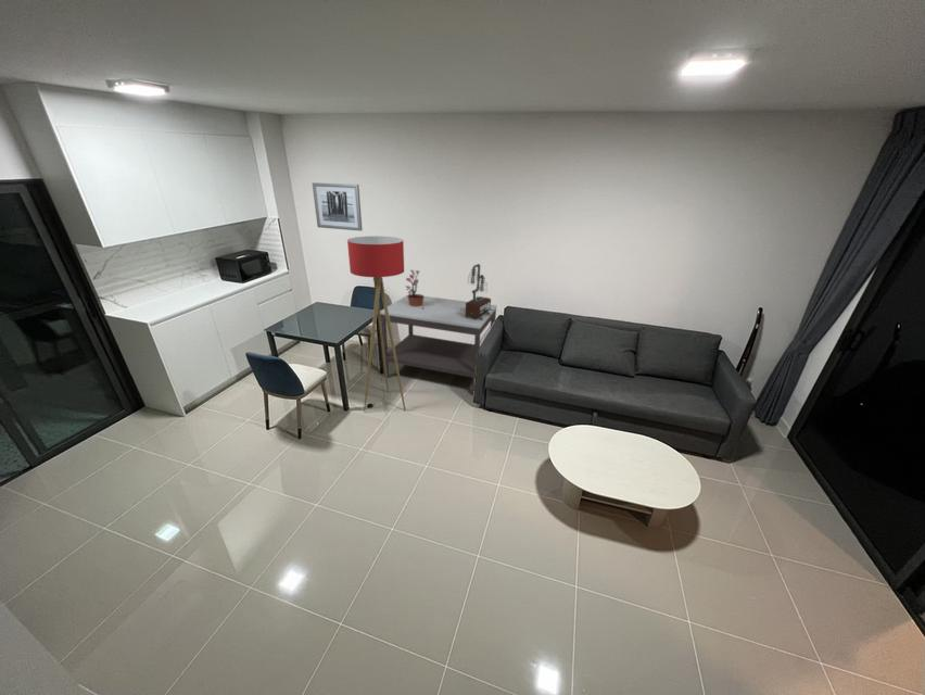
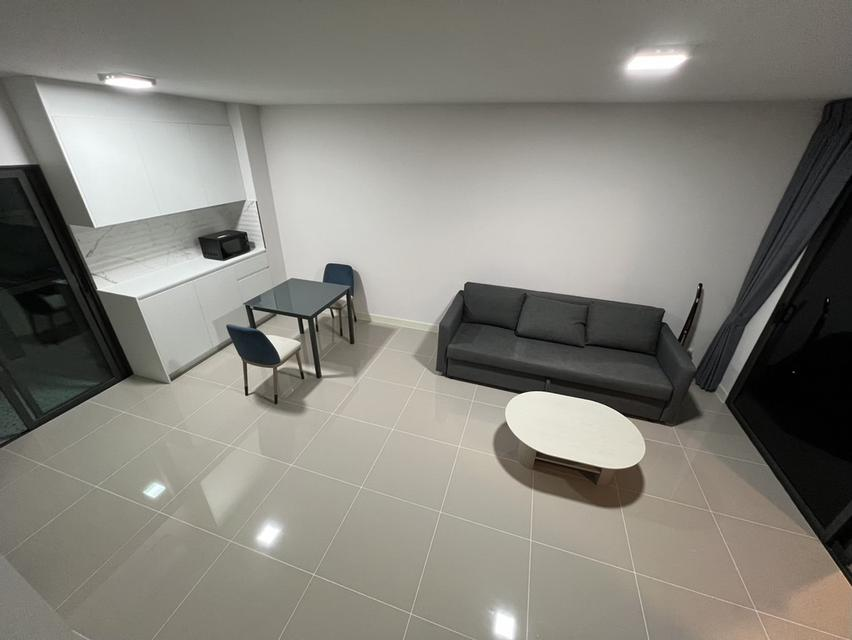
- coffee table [380,293,498,395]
- floor lamp [346,236,407,413]
- potted plant [404,268,426,308]
- wall art [312,181,364,232]
- table lamp [463,263,493,320]
